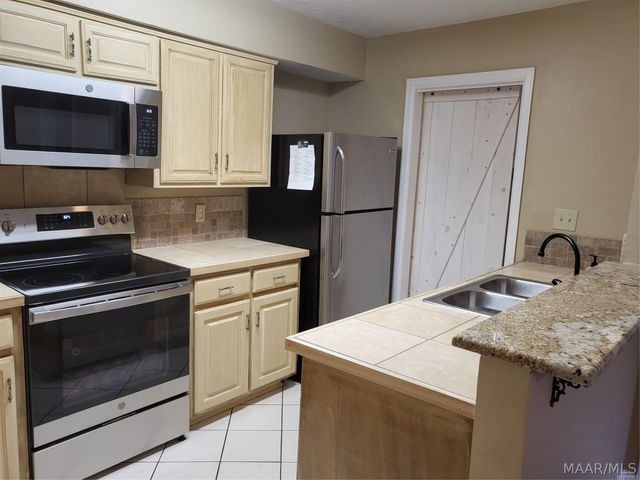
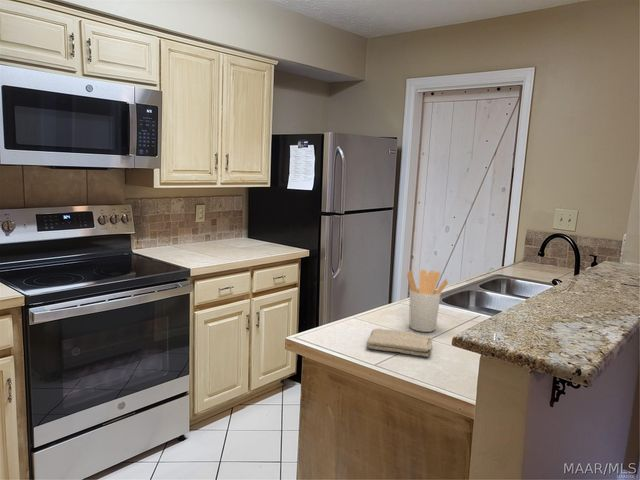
+ washcloth [365,328,433,358]
+ utensil holder [406,269,449,333]
